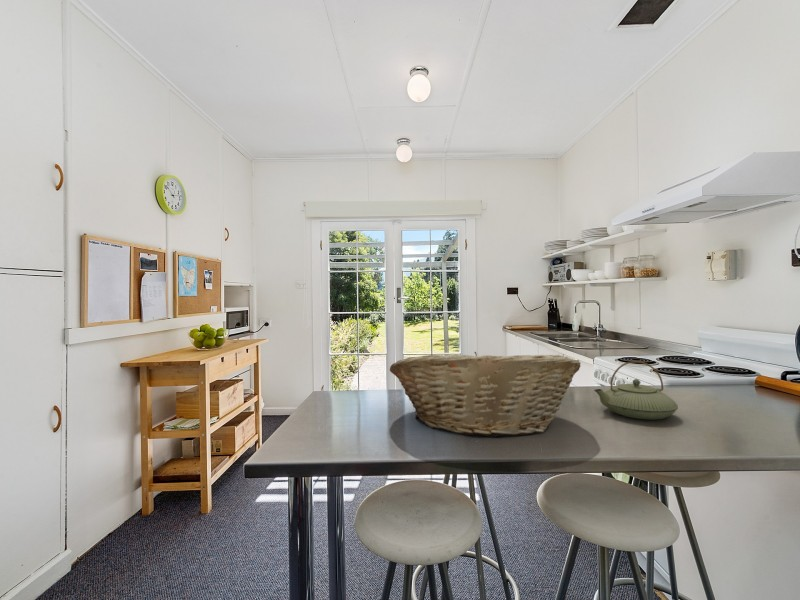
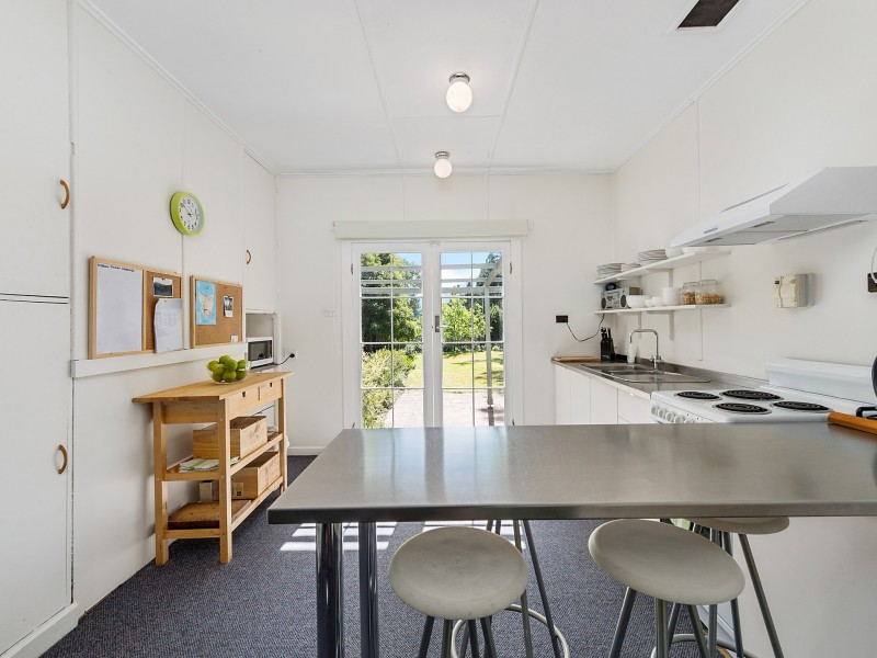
- teapot [593,360,679,421]
- fruit basket [389,351,582,438]
